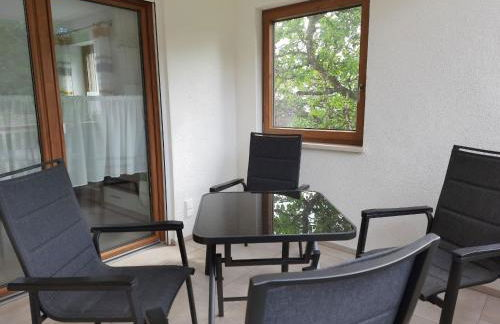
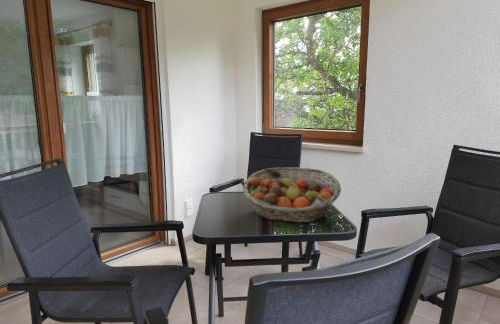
+ fruit basket [242,166,342,224]
